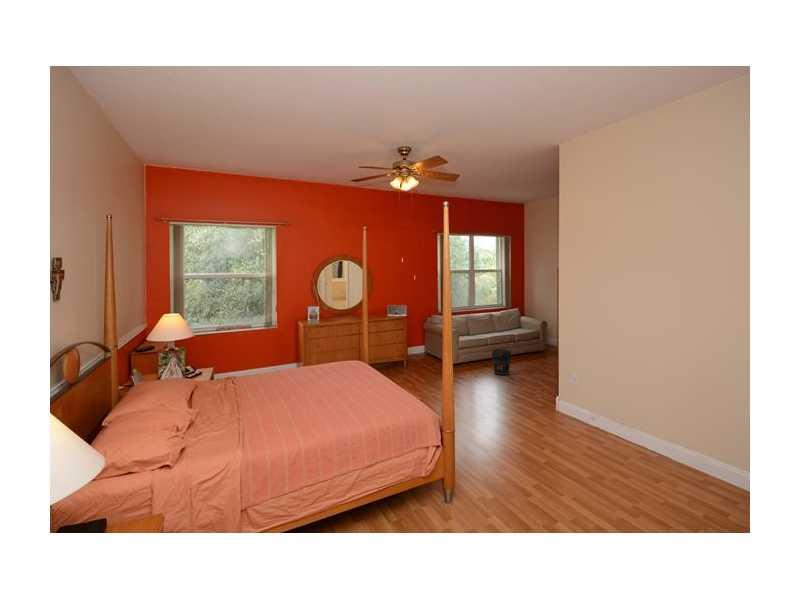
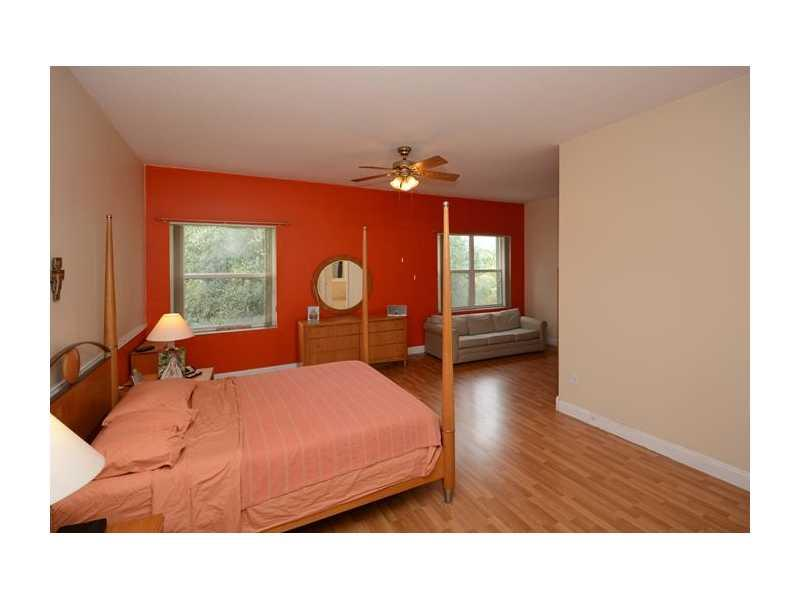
- wastebasket [491,348,513,376]
